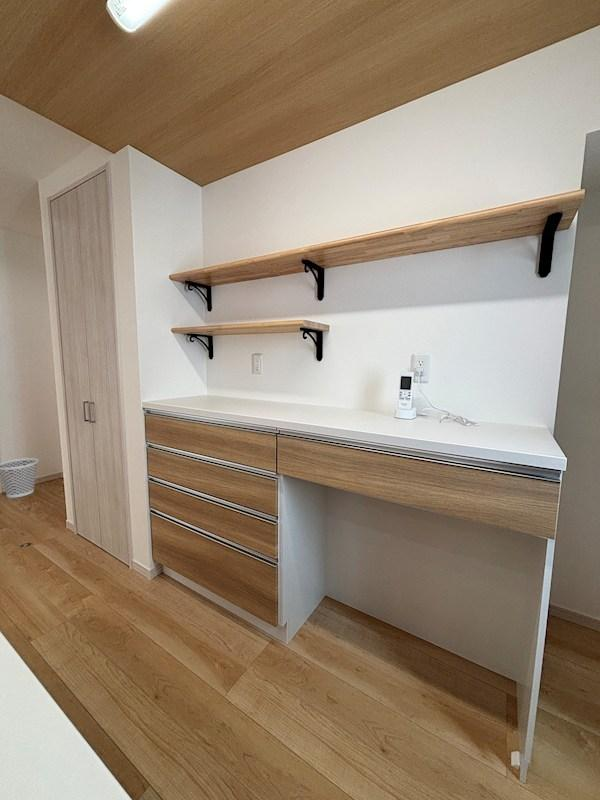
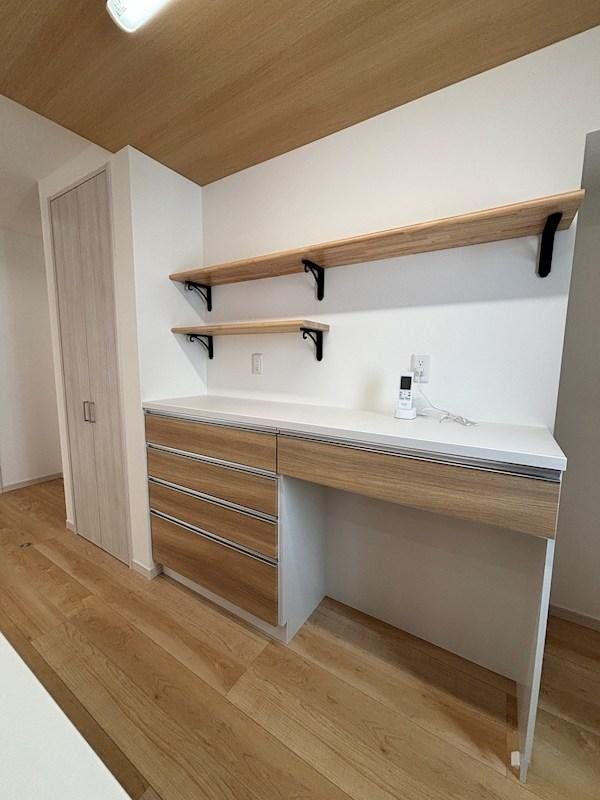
- wastebasket [0,457,39,499]
